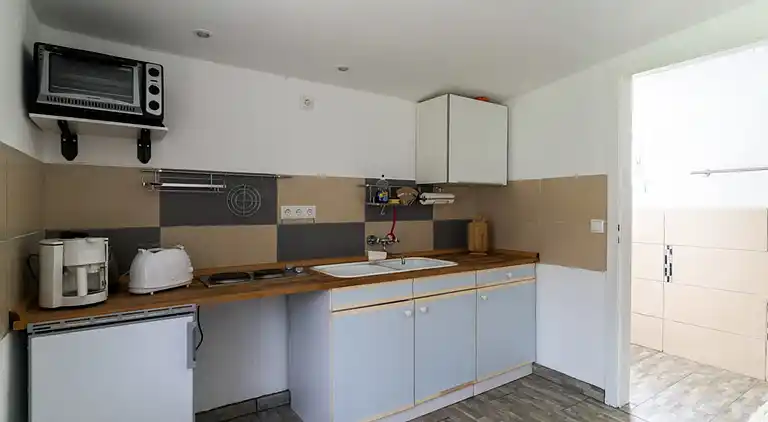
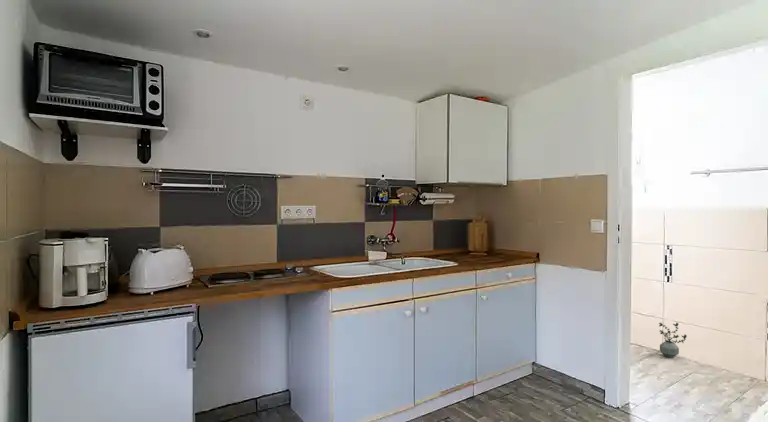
+ potted plant [658,321,687,359]
